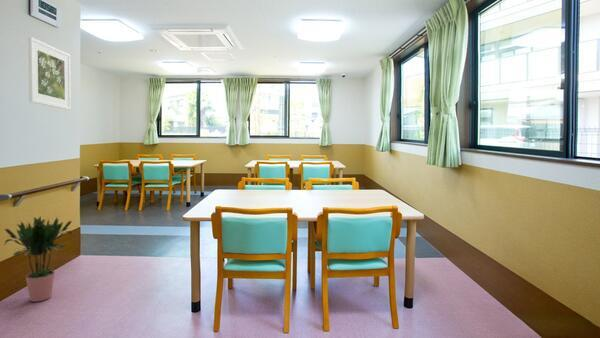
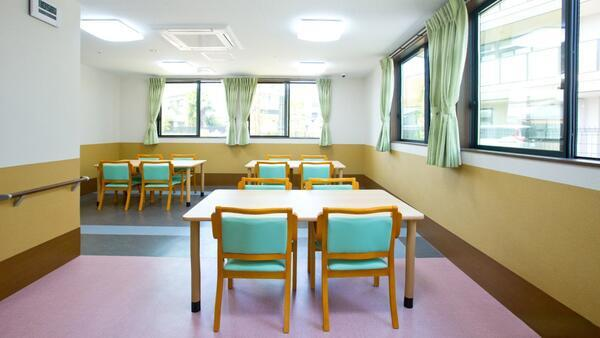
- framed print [27,36,72,111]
- potted plant [4,215,73,303]
